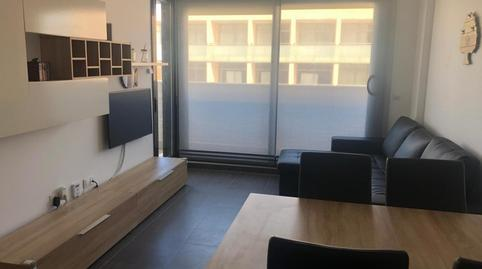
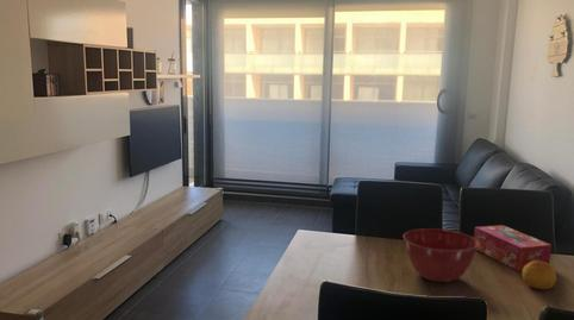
+ mixing bowl [403,227,479,283]
+ fruit [522,261,557,290]
+ tissue box [473,224,553,272]
